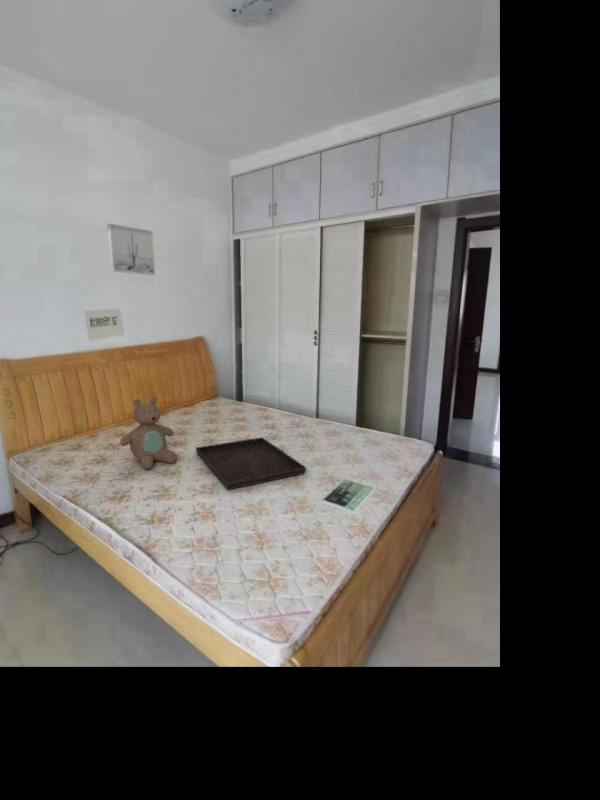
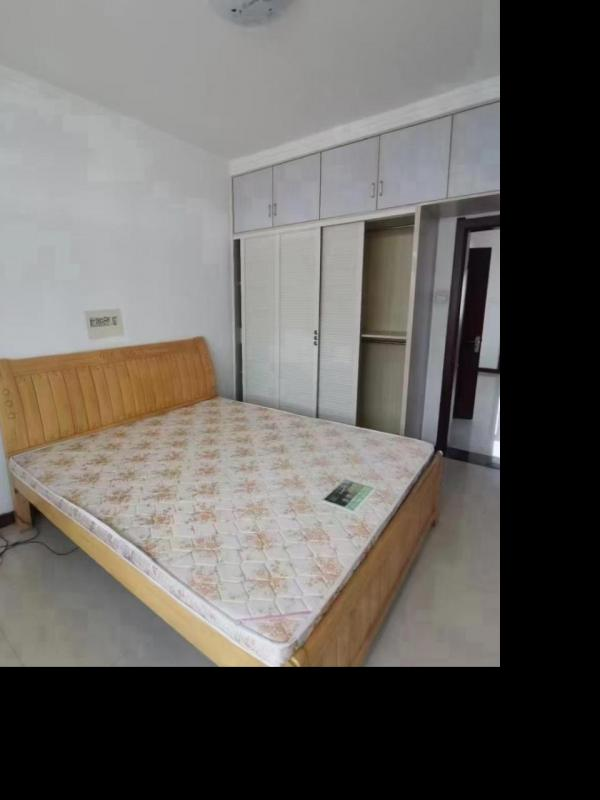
- wall art [106,222,156,276]
- teddy bear [119,395,178,471]
- serving tray [194,436,307,491]
